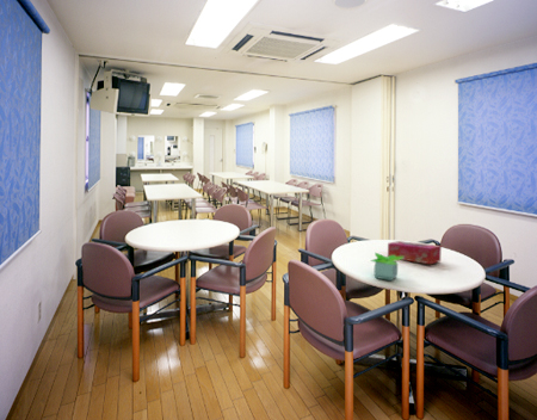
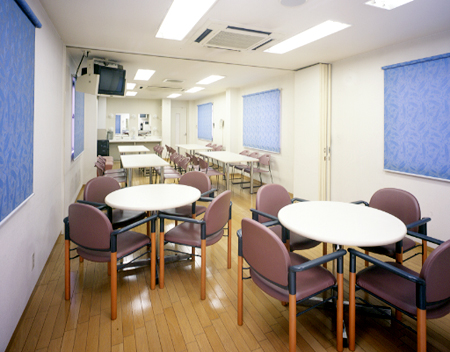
- potted plant [369,252,403,282]
- tissue box [387,240,443,265]
